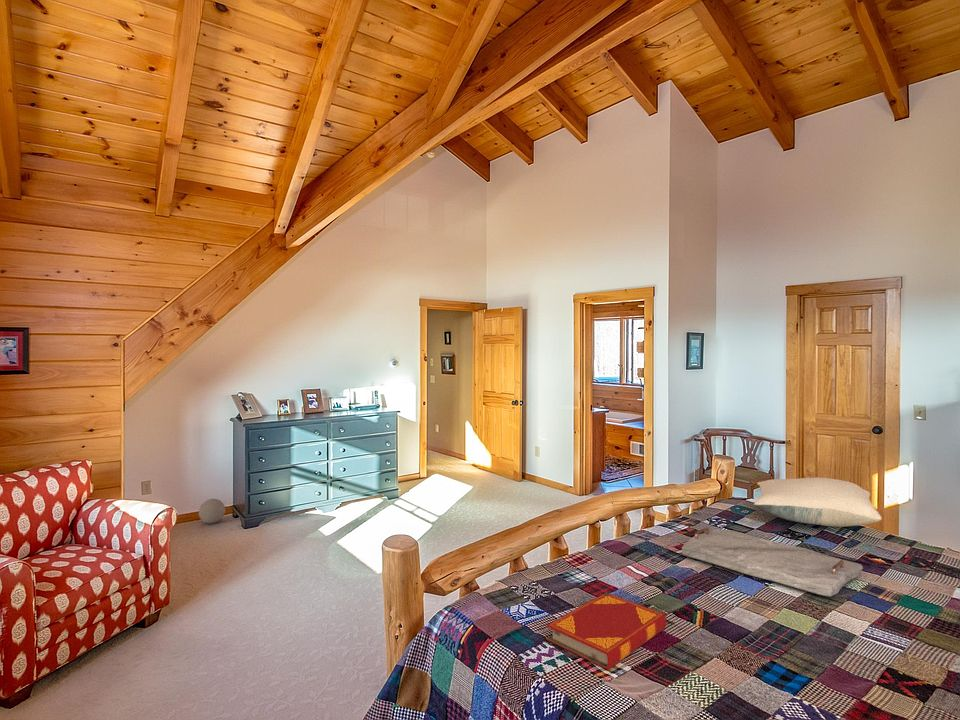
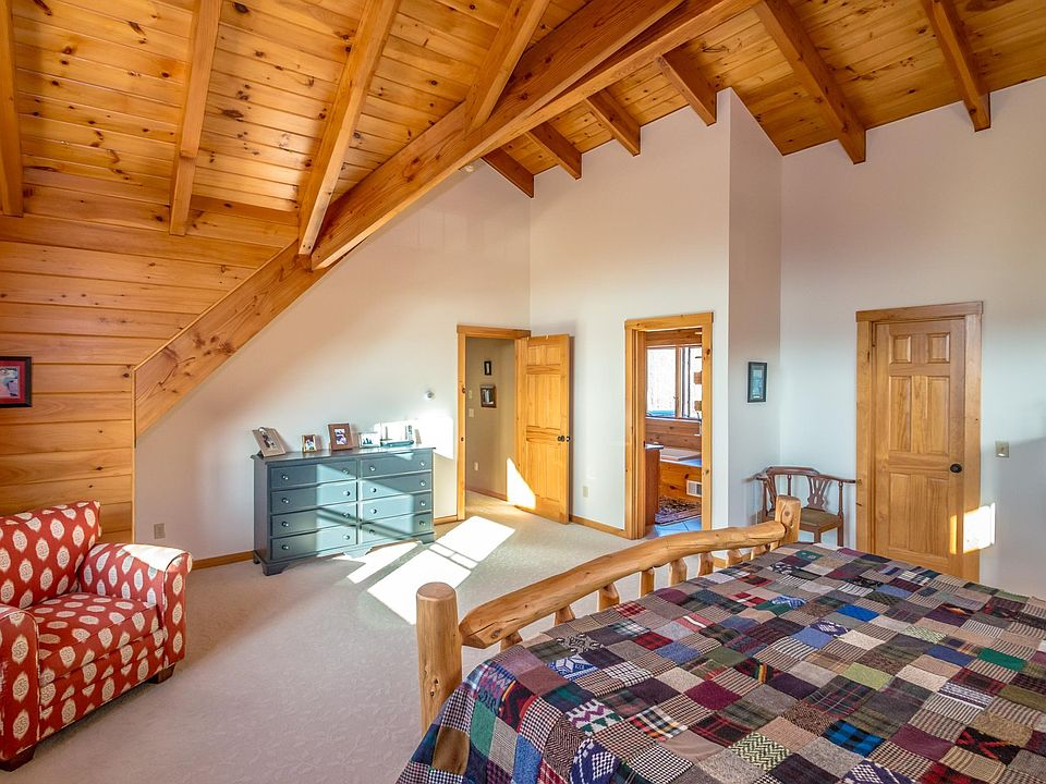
- pillow [753,477,882,528]
- hardback book [546,592,667,671]
- serving tray [681,526,864,597]
- decorative ball [198,498,226,524]
